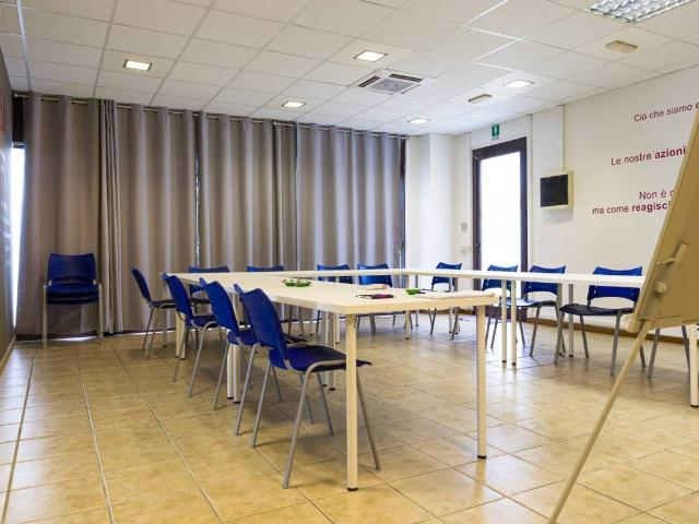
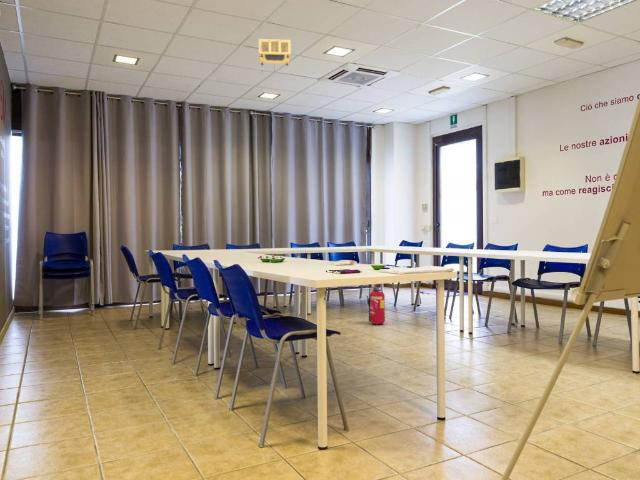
+ fire extinguisher [364,285,386,326]
+ projector [258,38,292,74]
